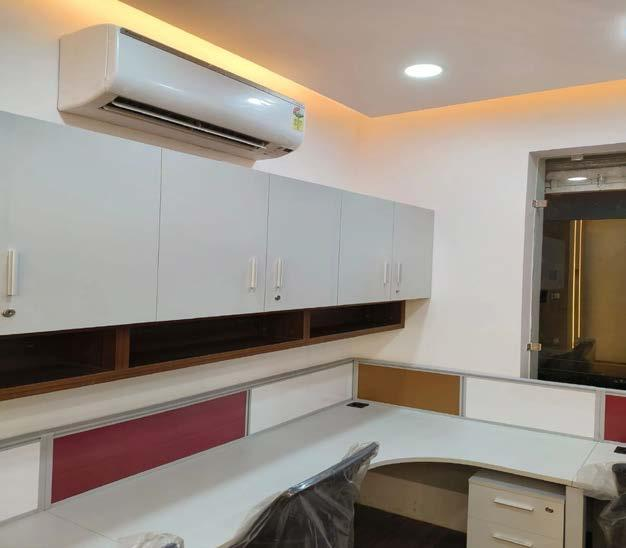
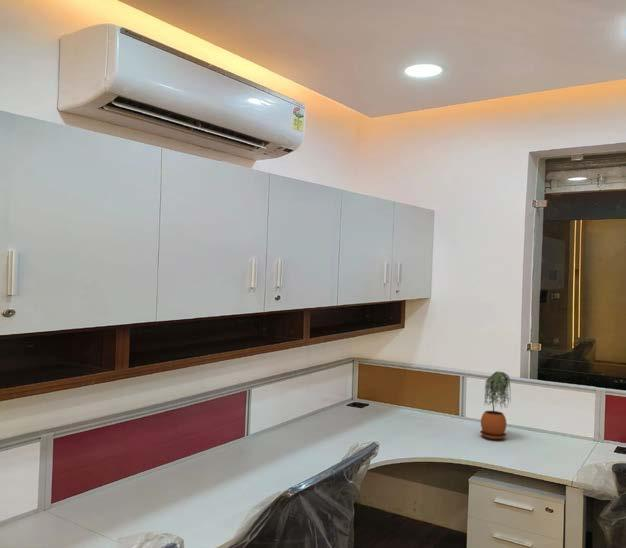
+ potted plant [479,370,512,440]
